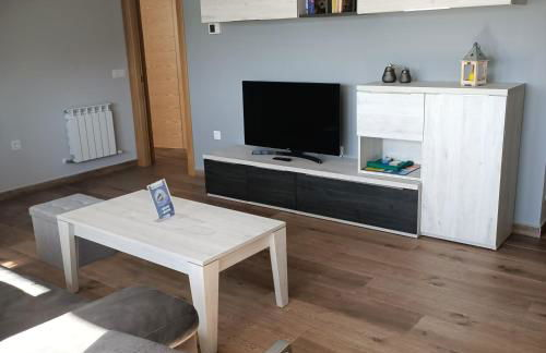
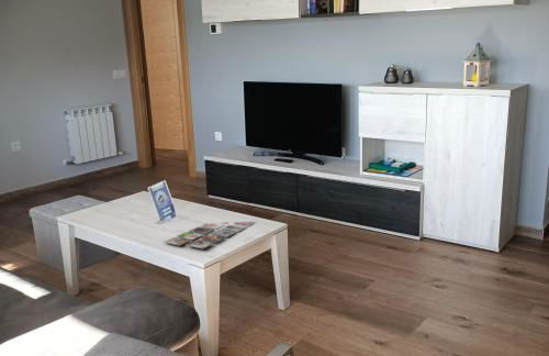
+ magazine [163,221,258,251]
